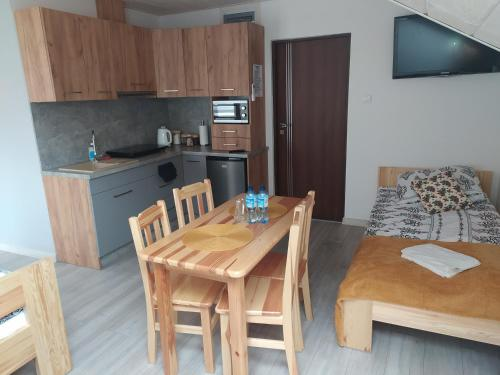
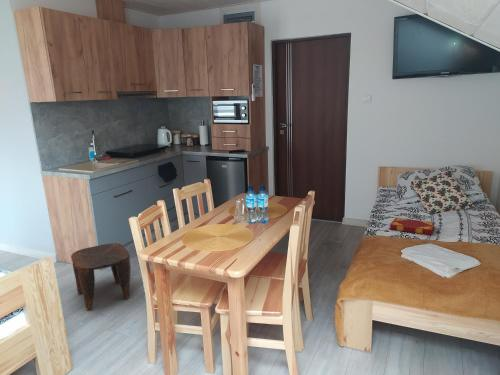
+ hardback book [389,217,436,236]
+ stool [70,242,132,311]
